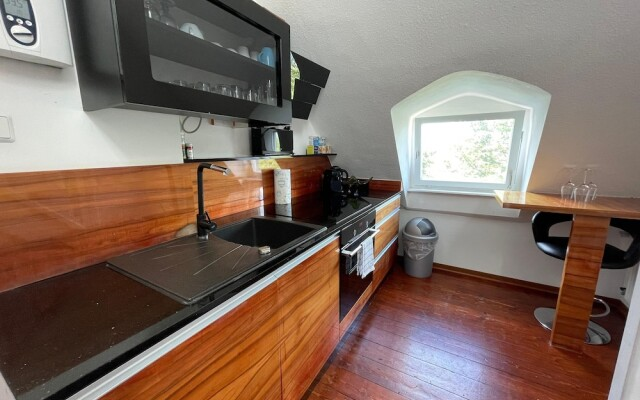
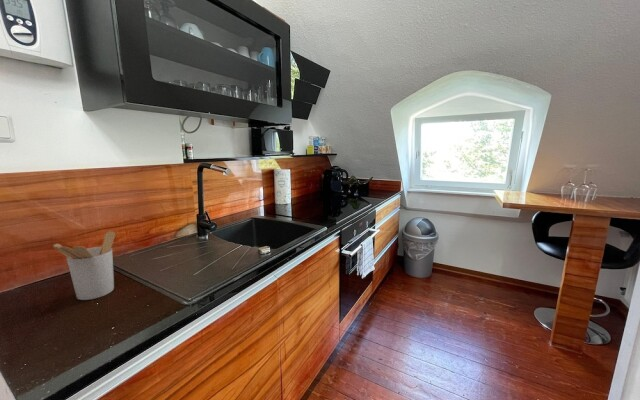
+ utensil holder [52,230,116,301]
